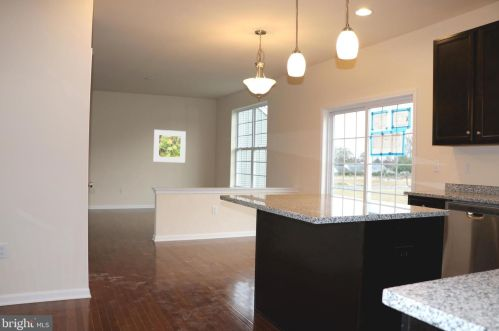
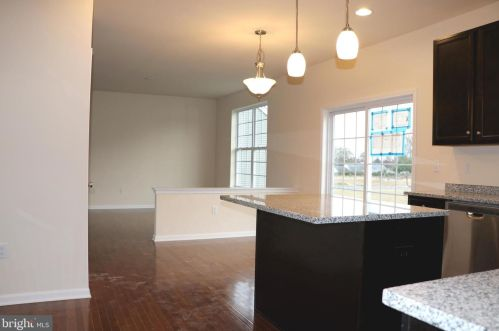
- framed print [153,129,187,164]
